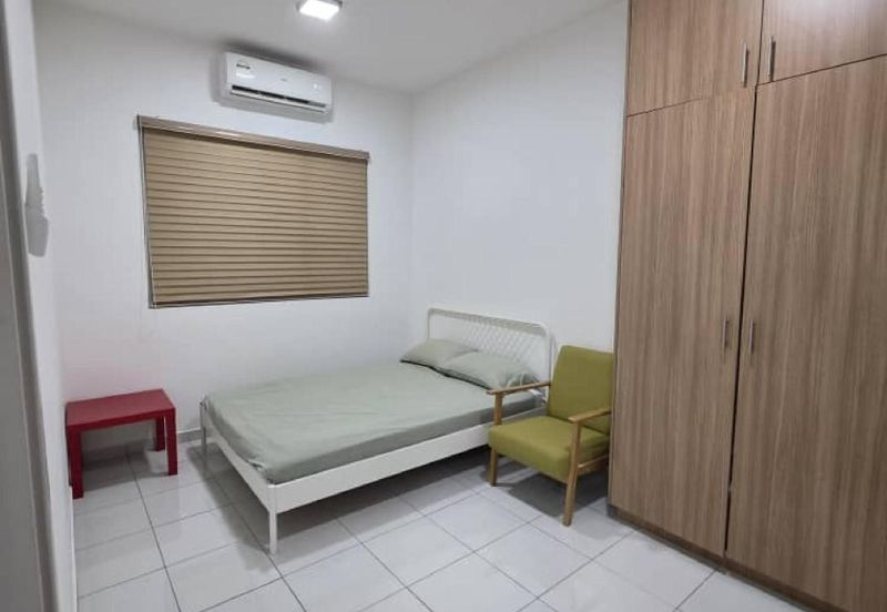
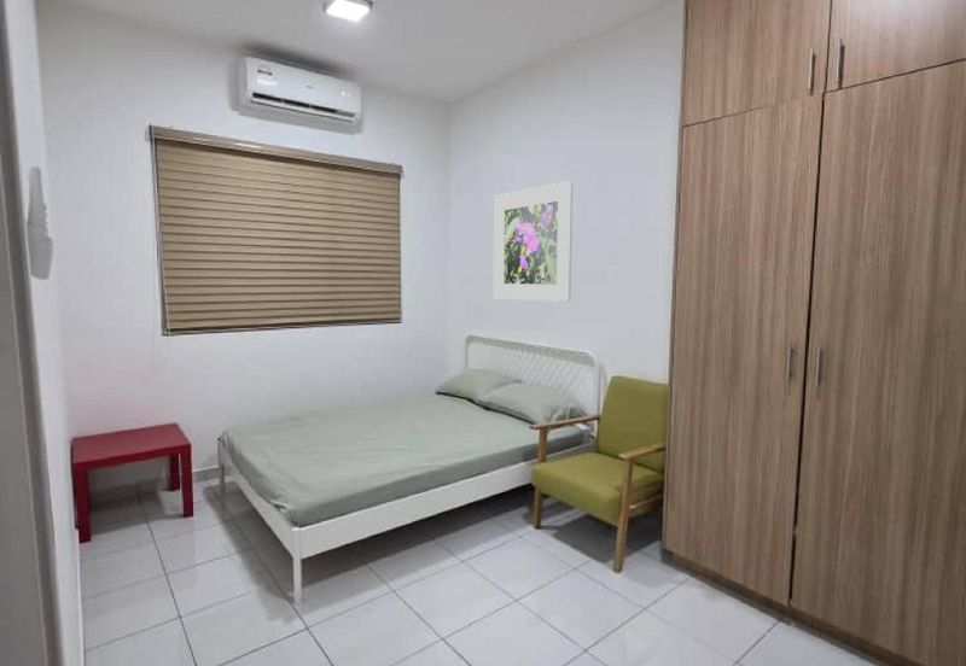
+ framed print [493,180,574,303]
